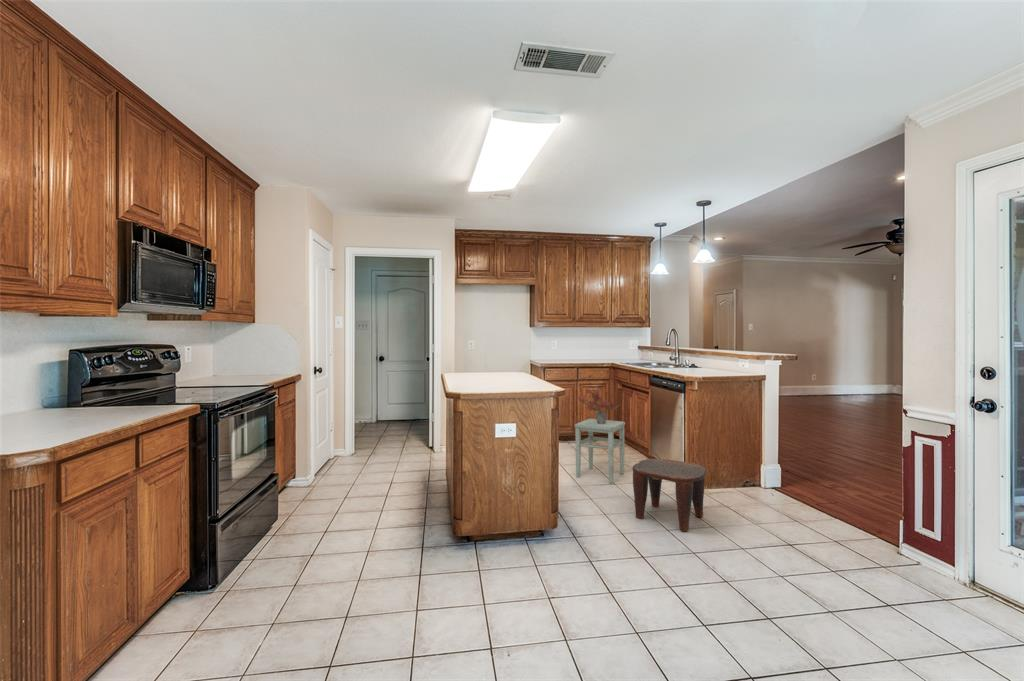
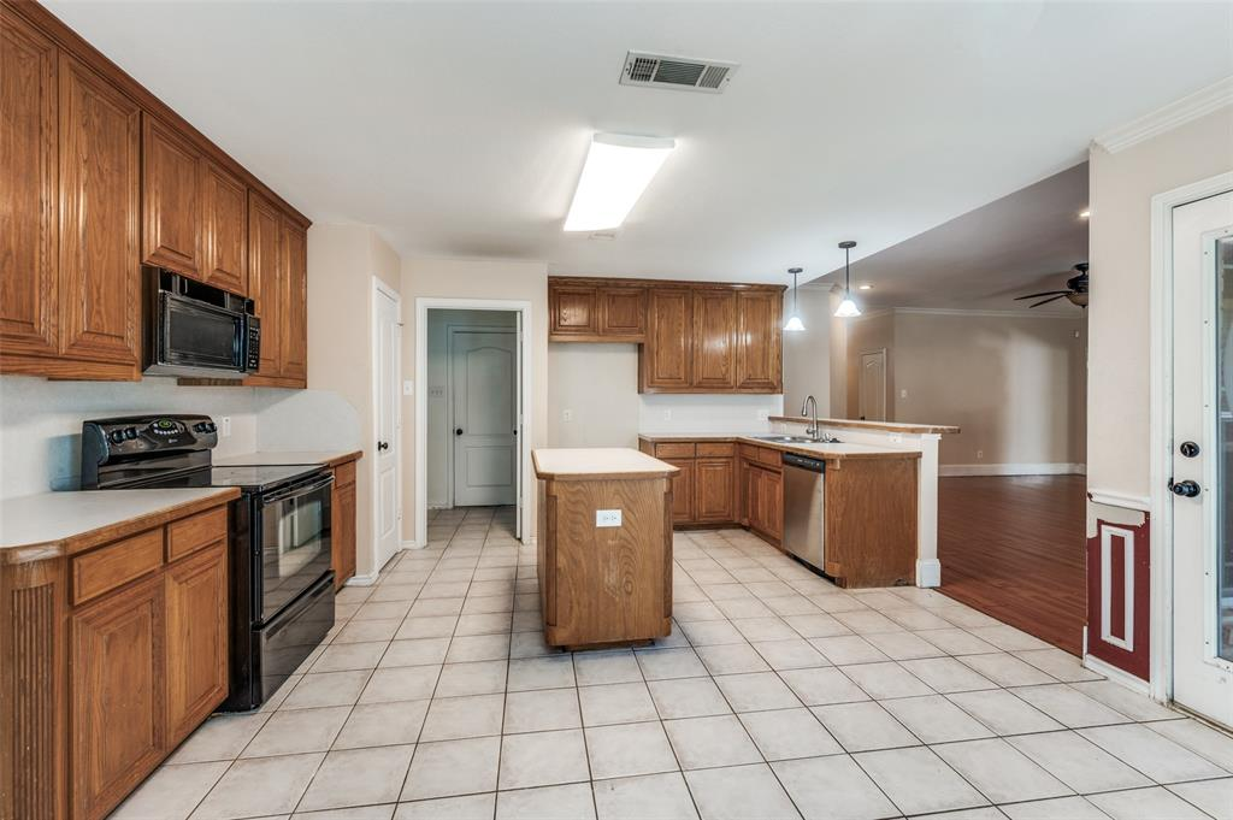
- potted plant [577,377,624,424]
- stool [632,458,708,532]
- stool [574,418,626,484]
